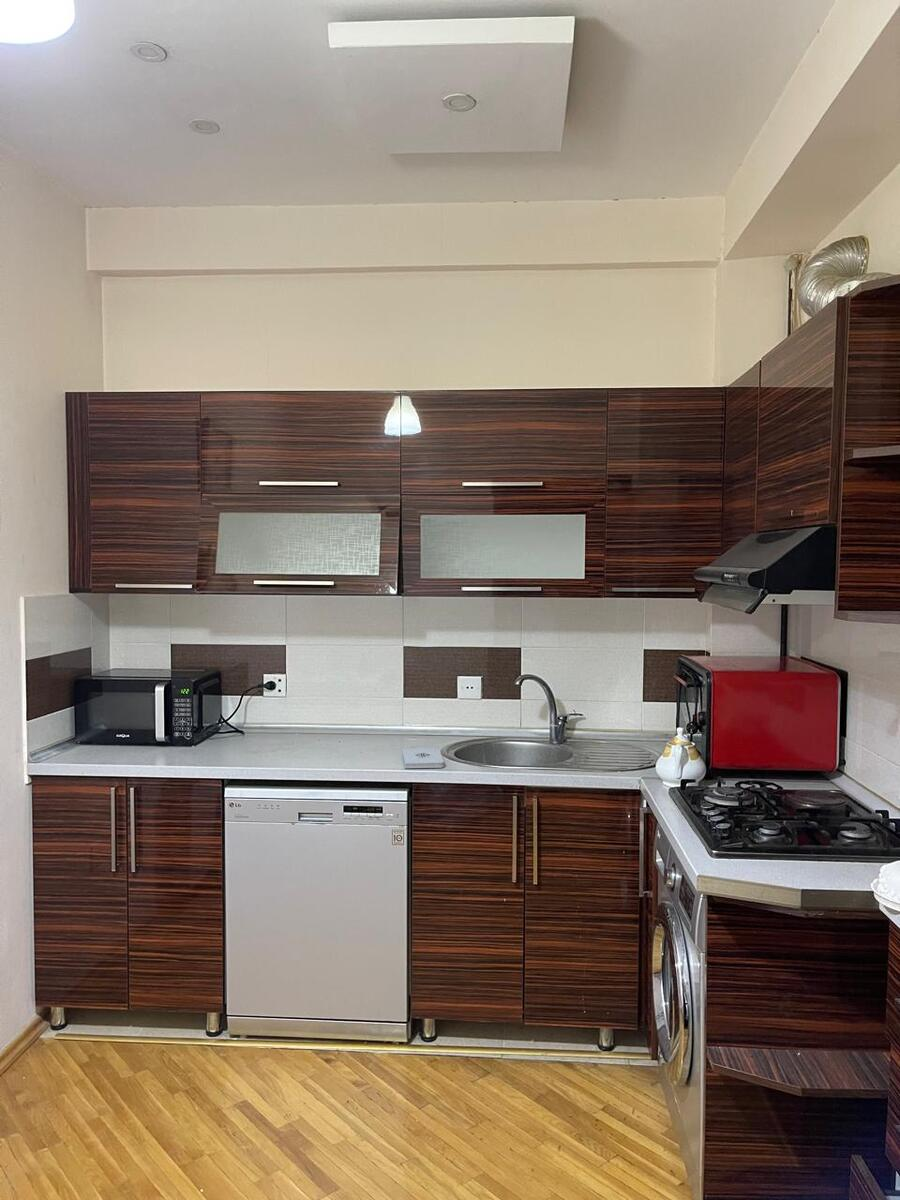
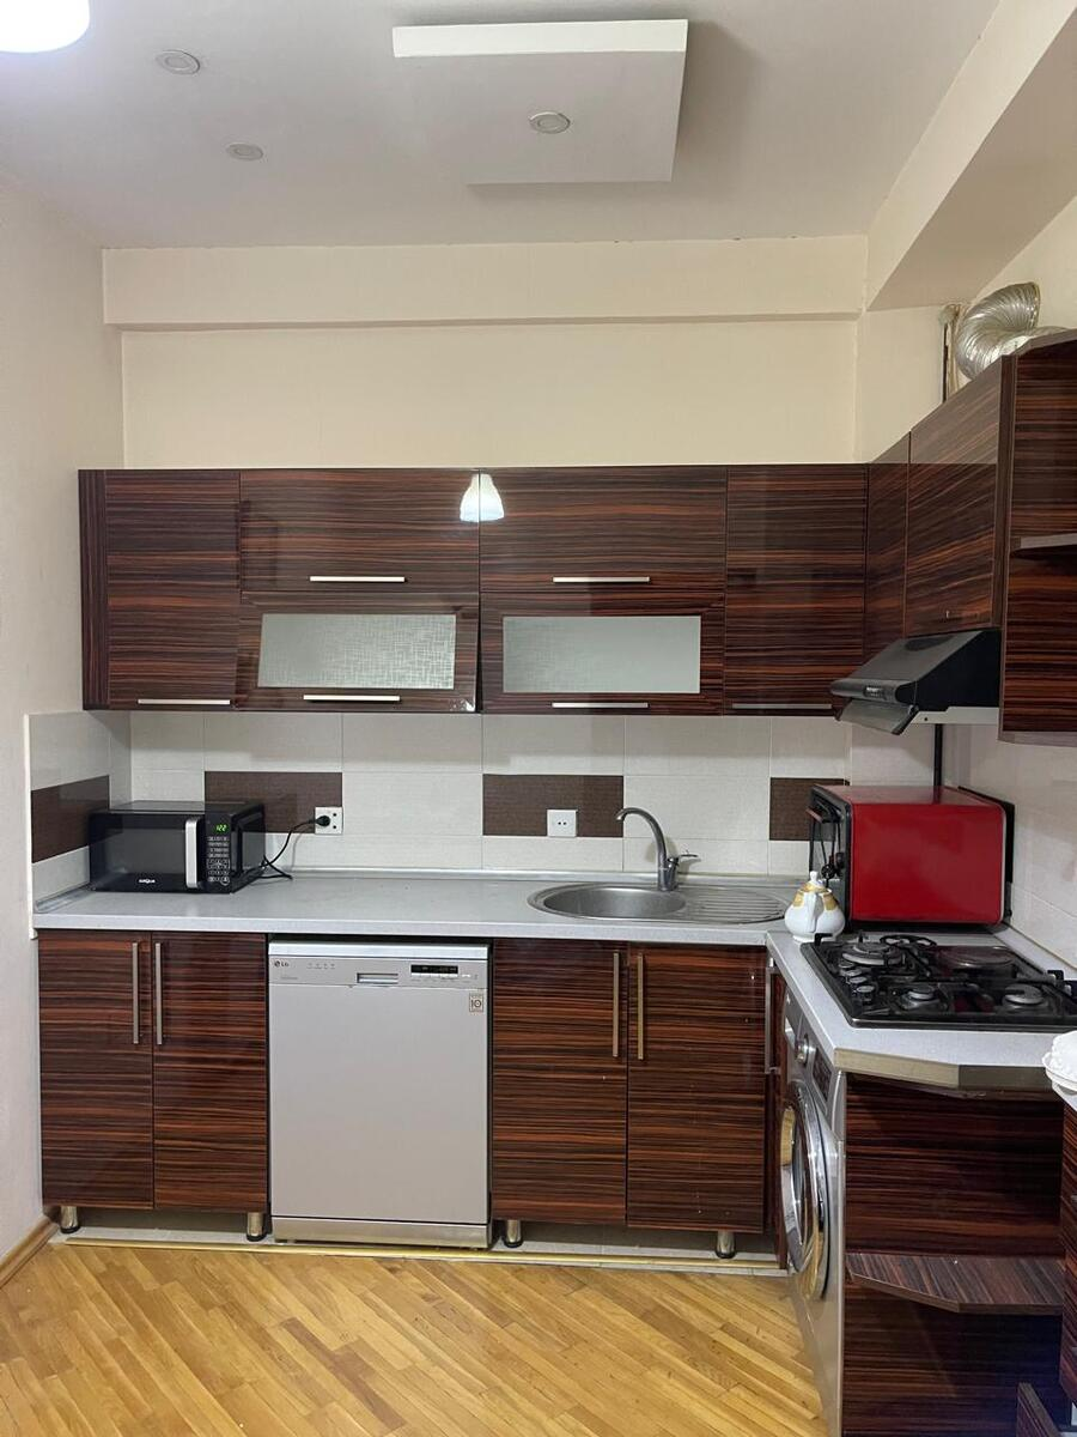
- notepad [401,747,445,769]
